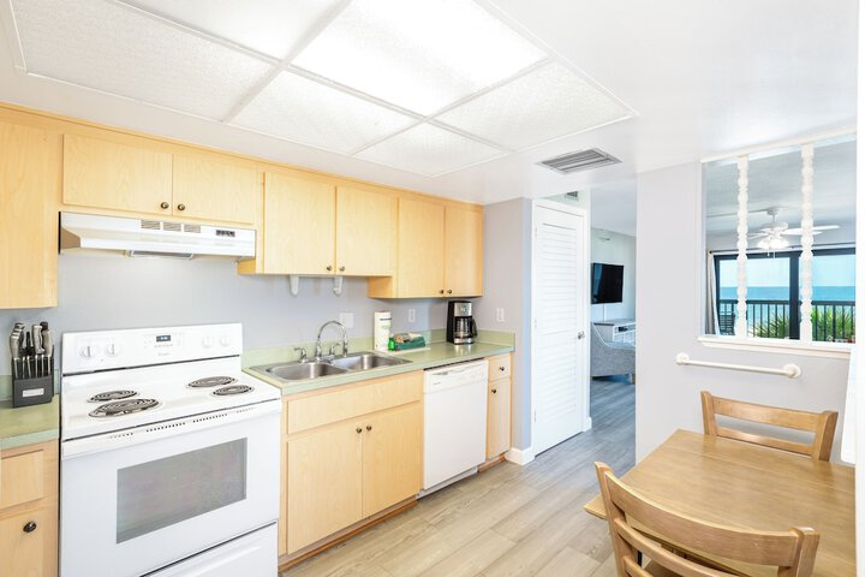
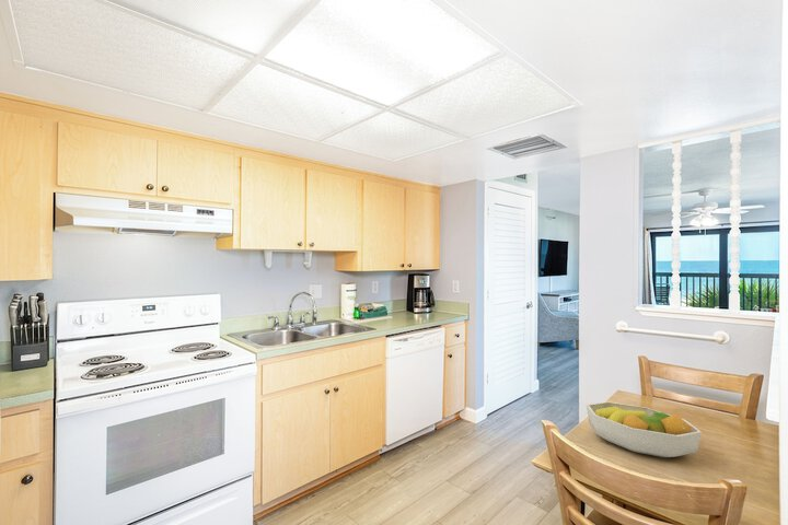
+ fruit bowl [586,400,703,458]
